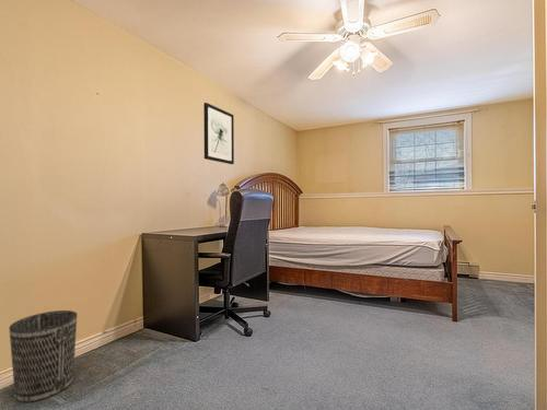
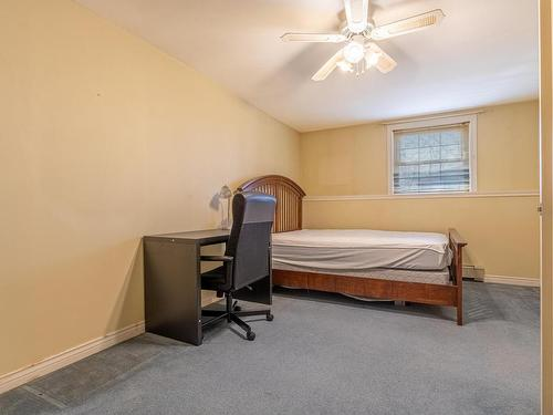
- wall art [202,102,235,165]
- wastebasket [8,309,79,403]
